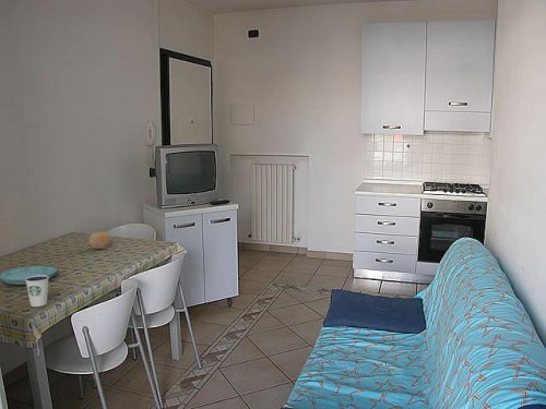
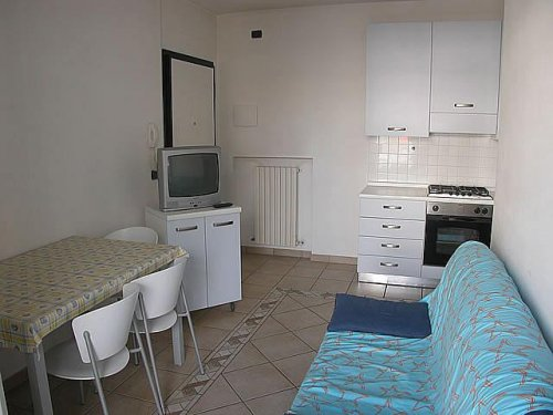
- dixie cup [25,275,50,308]
- fruit [88,230,110,250]
- saucer [0,265,58,286]
